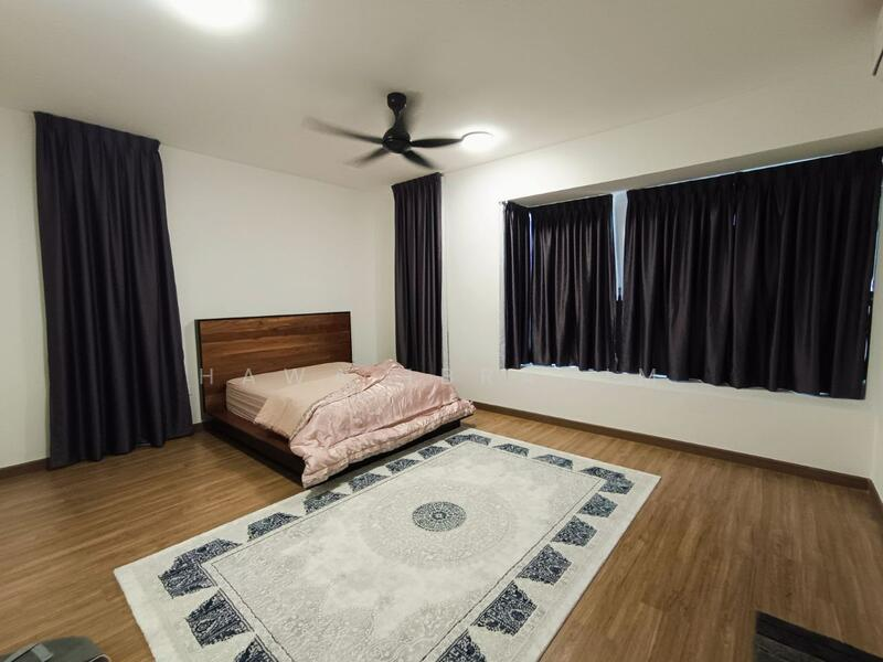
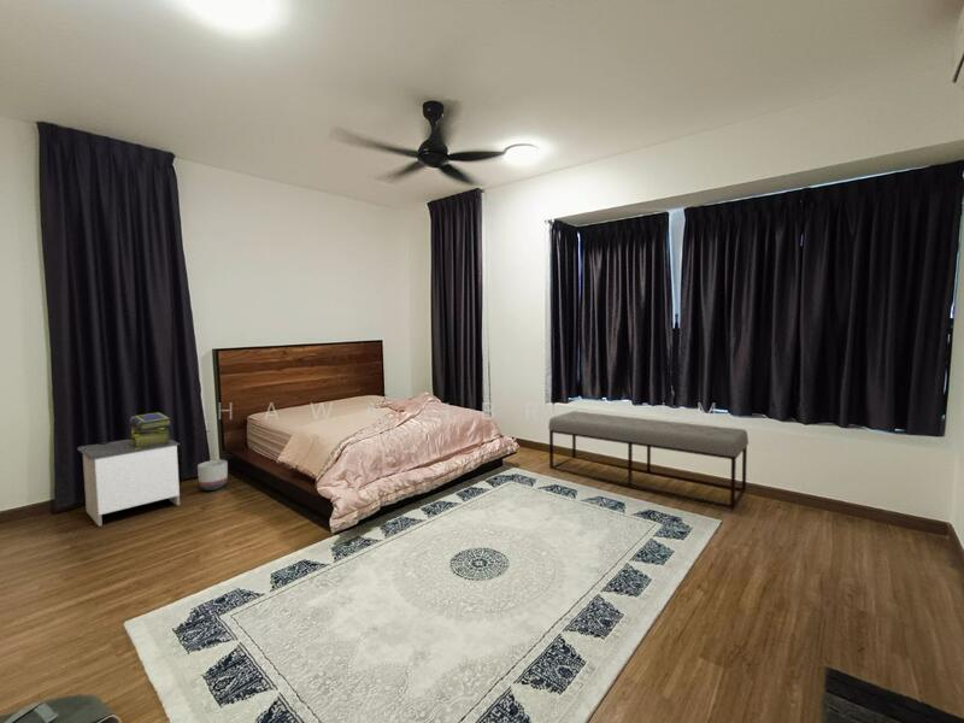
+ bench [547,410,750,511]
+ stack of books [129,411,172,449]
+ nightstand [76,439,181,528]
+ planter [196,459,229,492]
